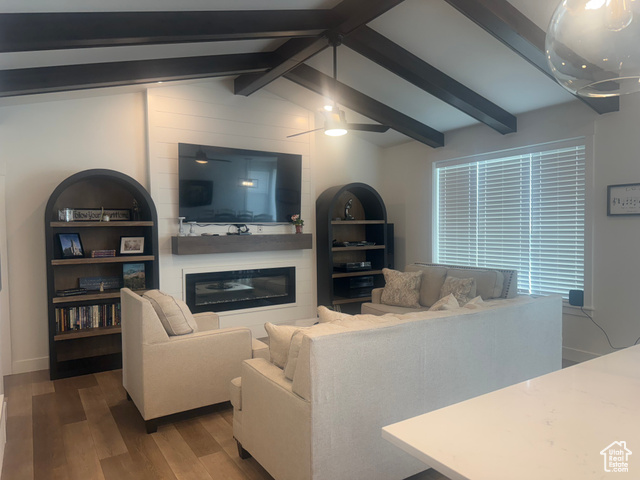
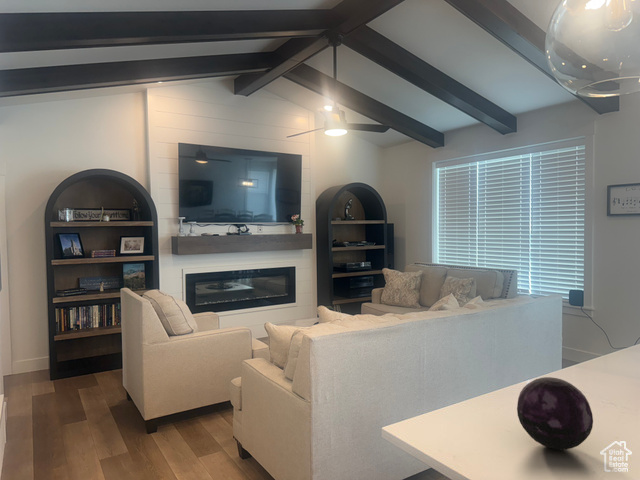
+ decorative orb [516,376,594,451]
